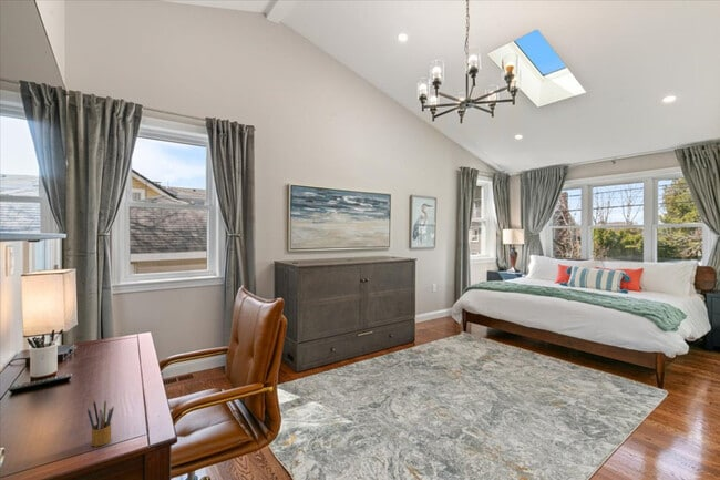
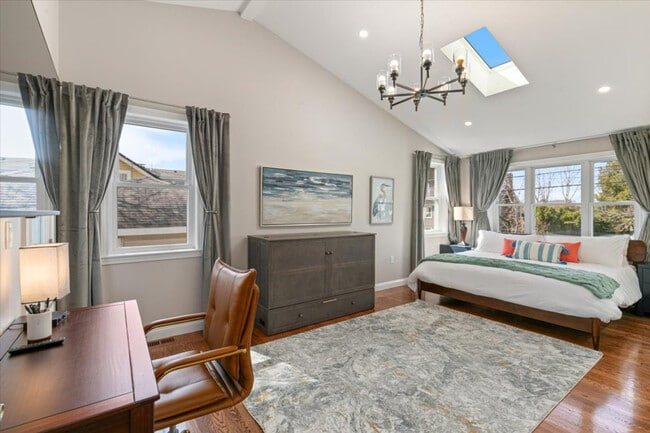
- pencil box [86,400,115,448]
